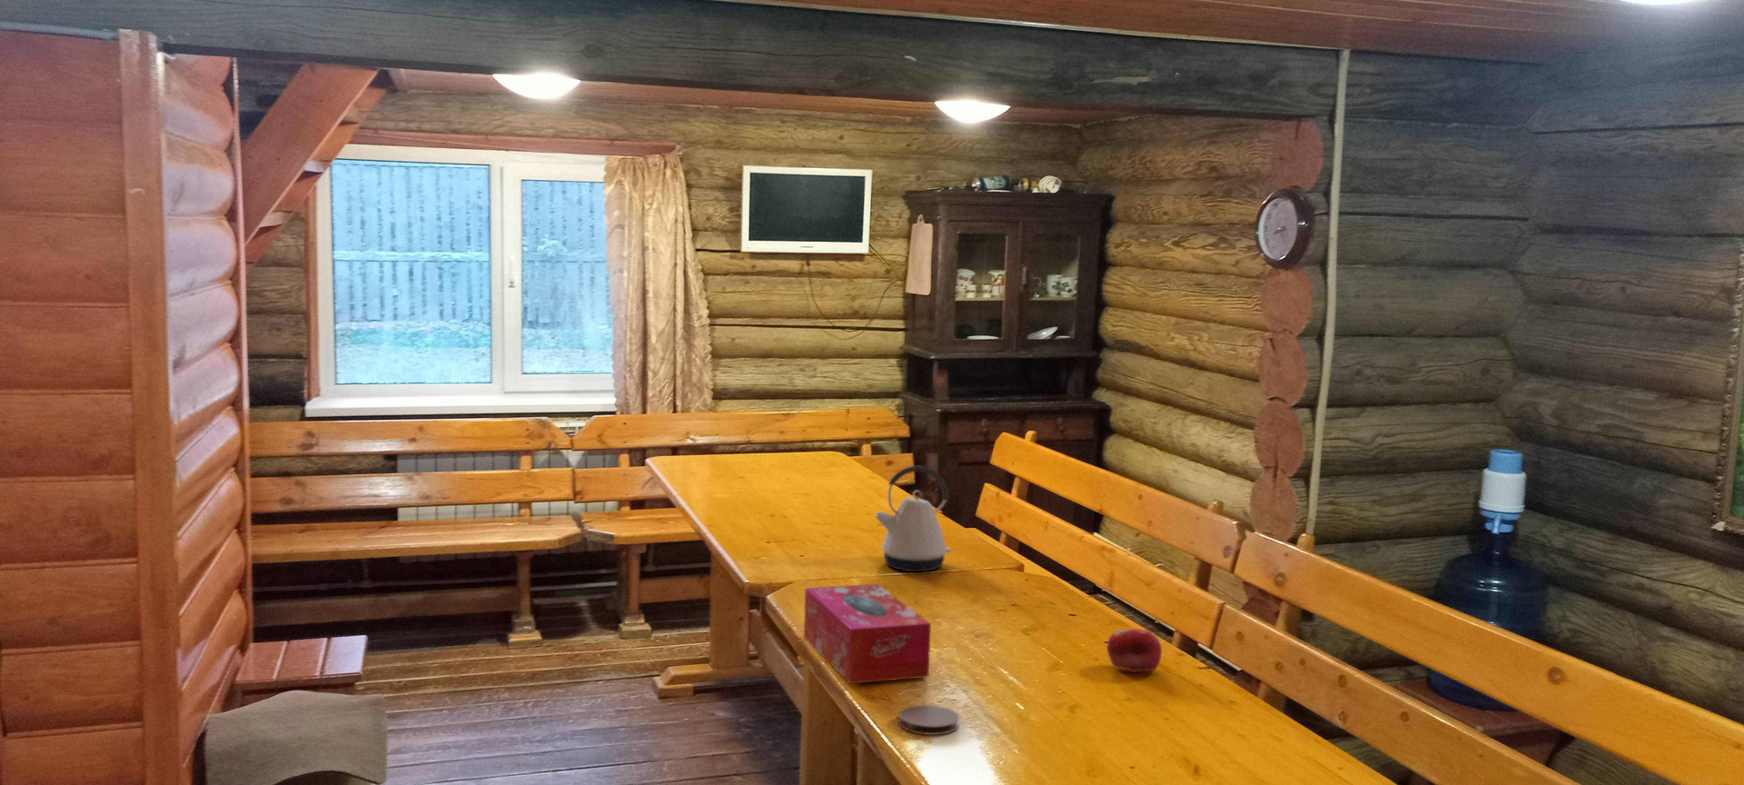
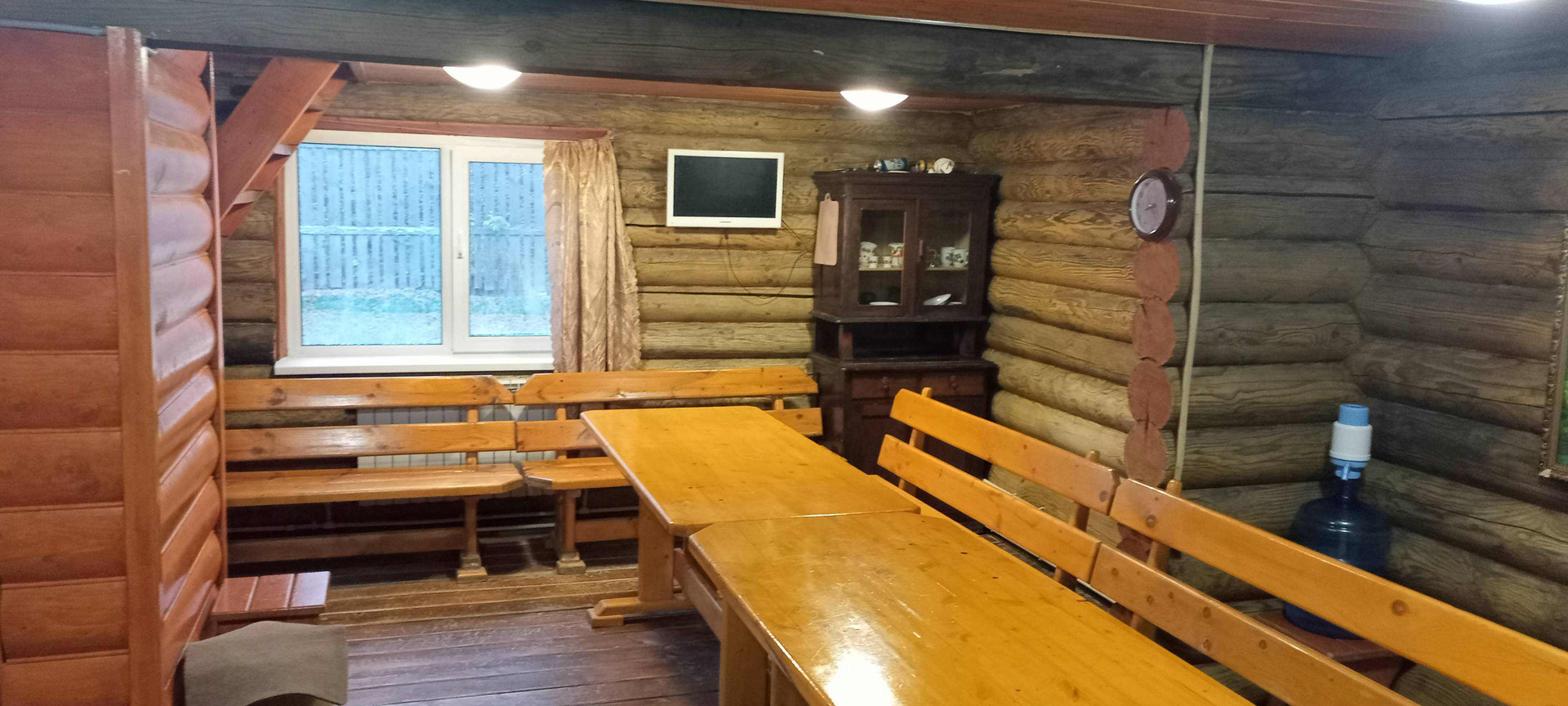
- fruit [1107,628,1162,673]
- coaster [898,704,960,736]
- tissue box [803,584,932,684]
- kettle [874,465,952,573]
